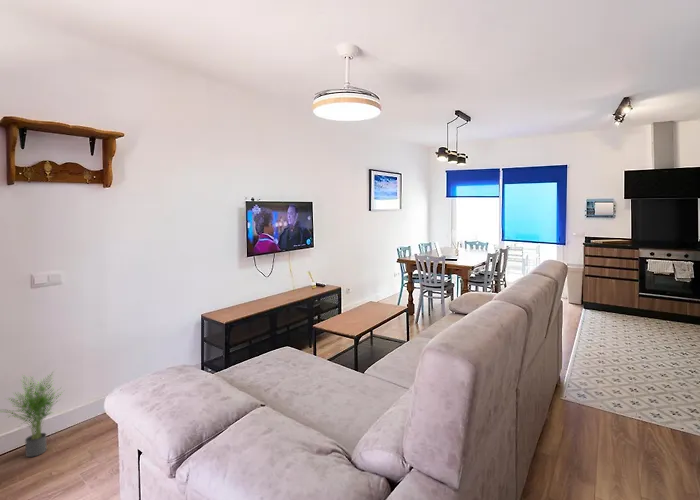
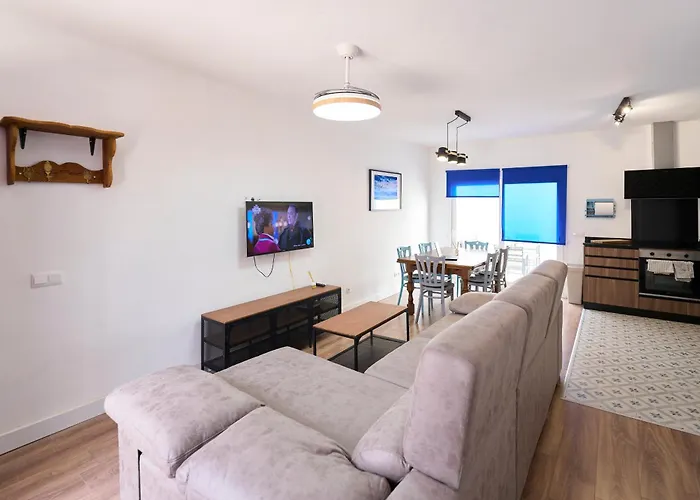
- potted plant [0,368,64,458]
